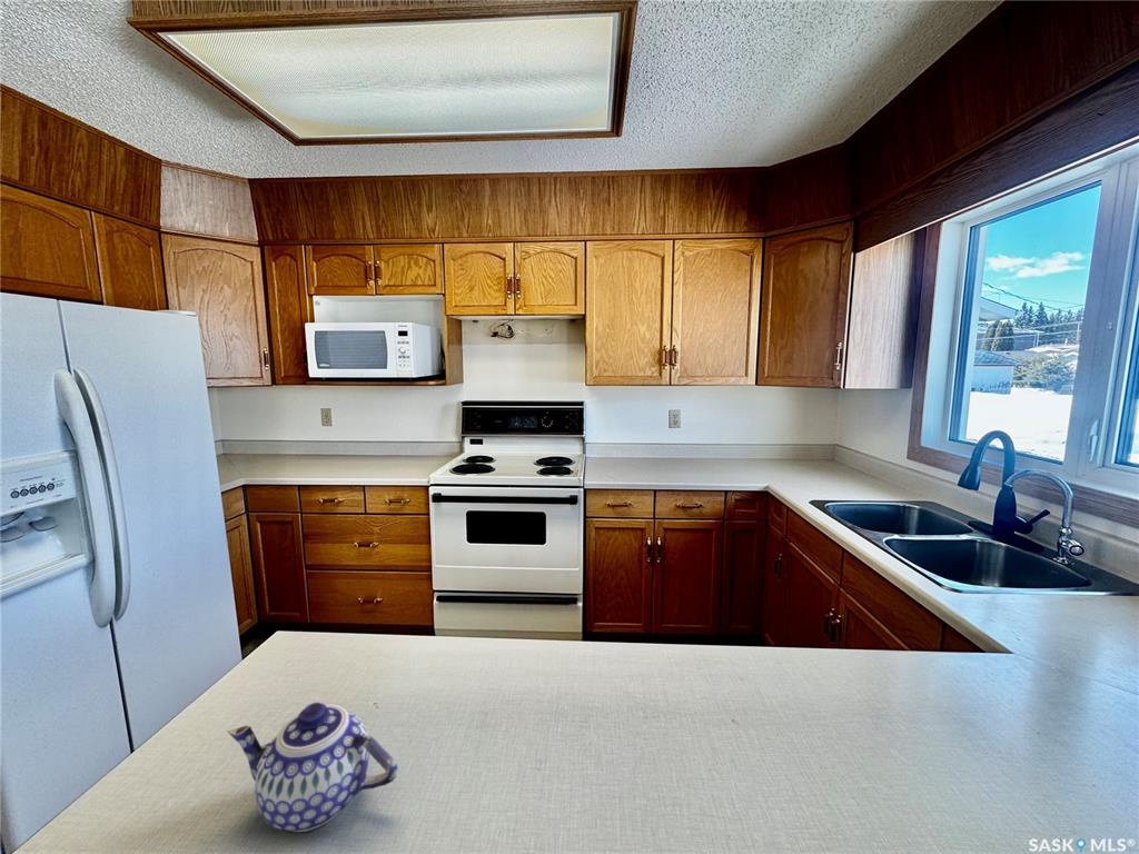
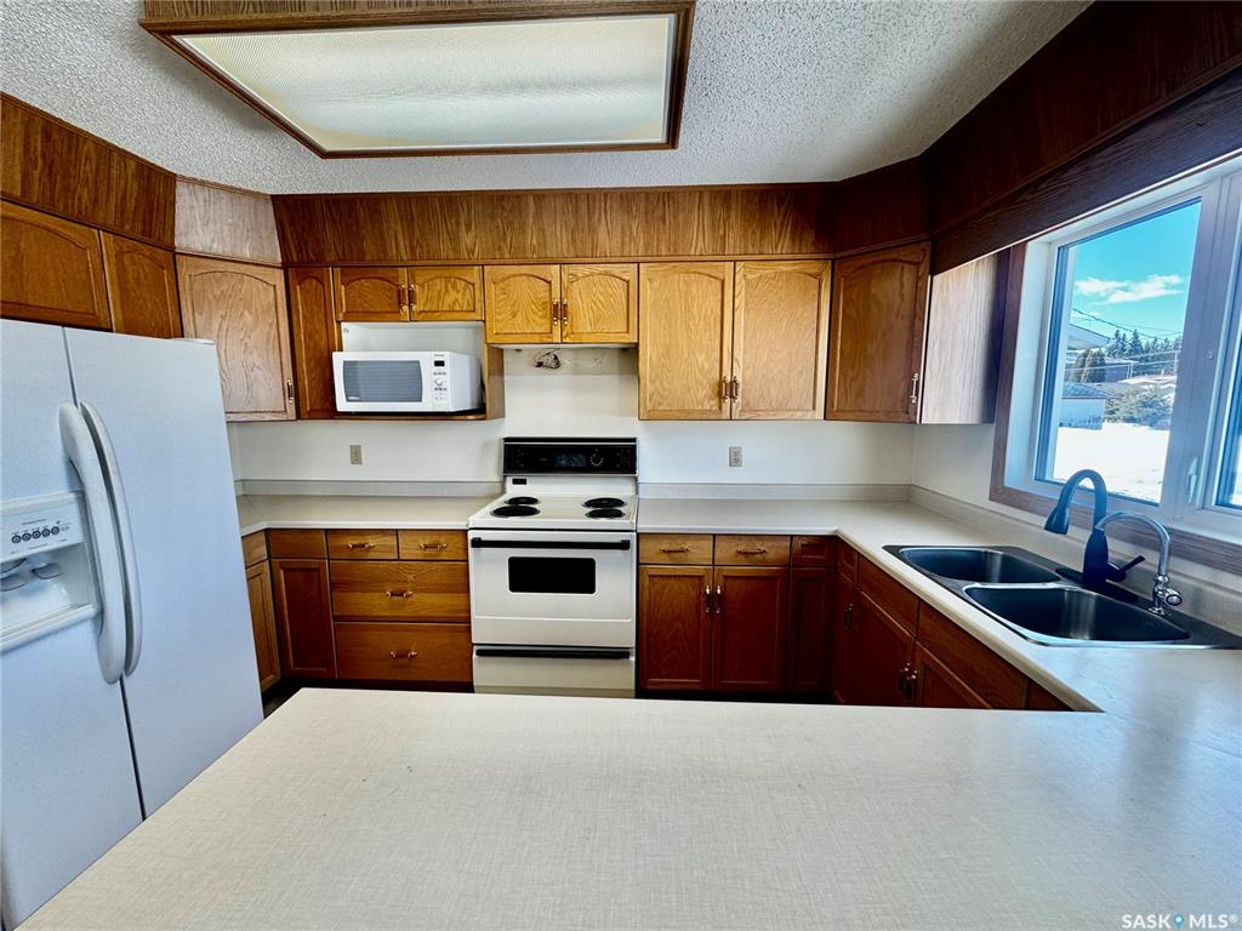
- teapot [227,702,399,833]
